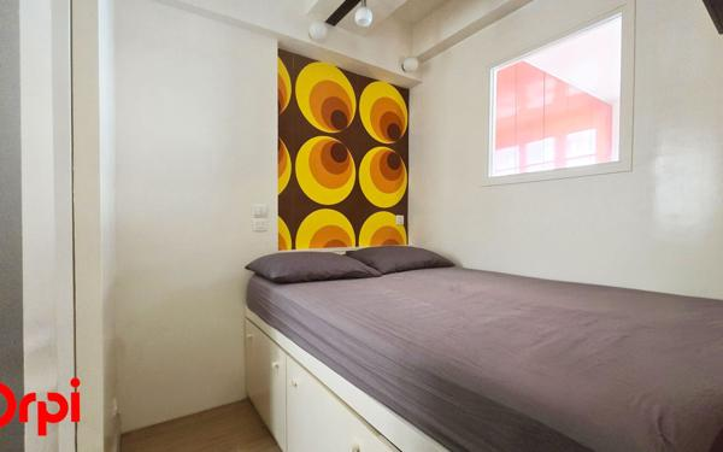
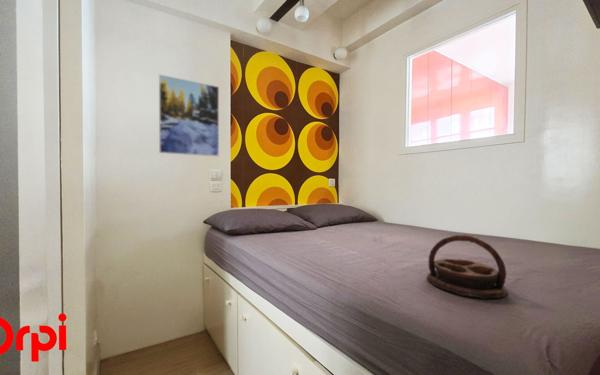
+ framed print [158,73,220,158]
+ serving tray [426,234,509,300]
